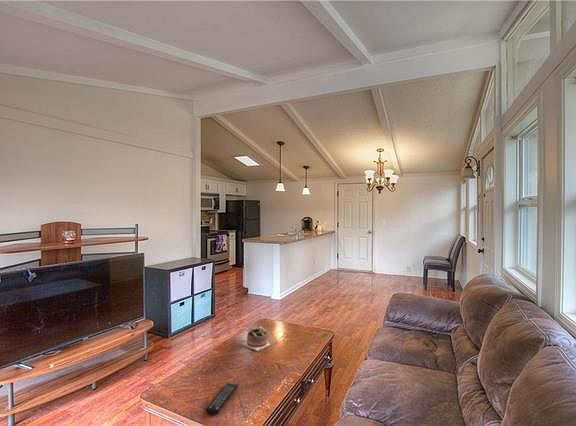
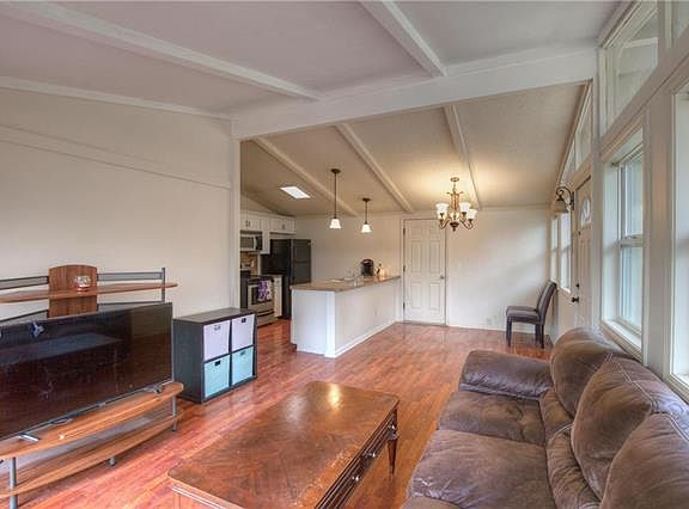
- remote control [205,382,239,416]
- succulent plant [242,325,271,352]
